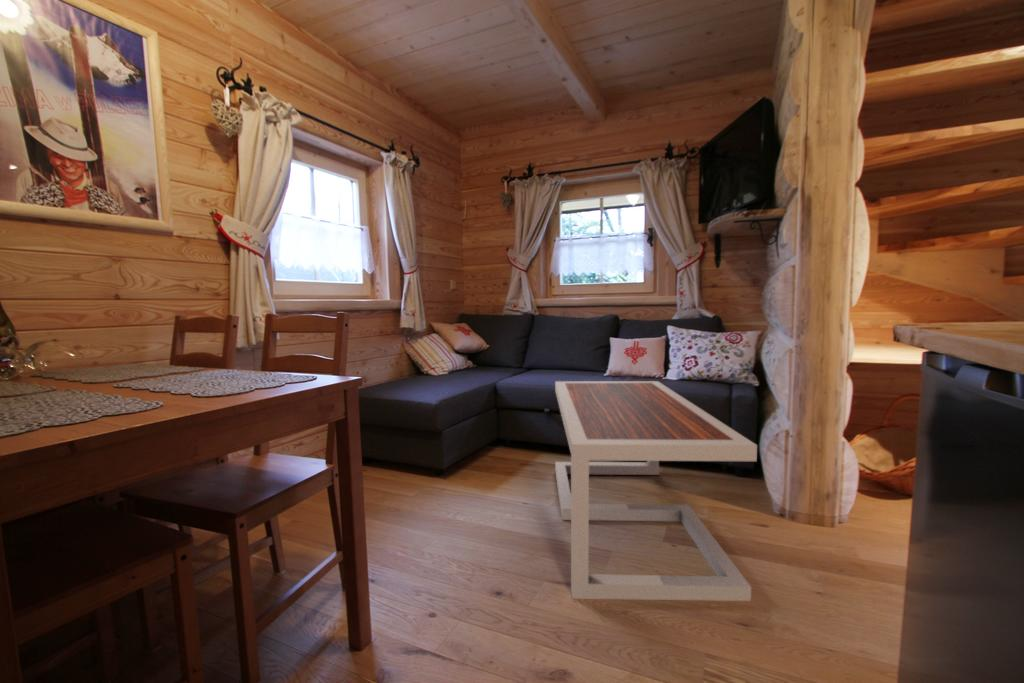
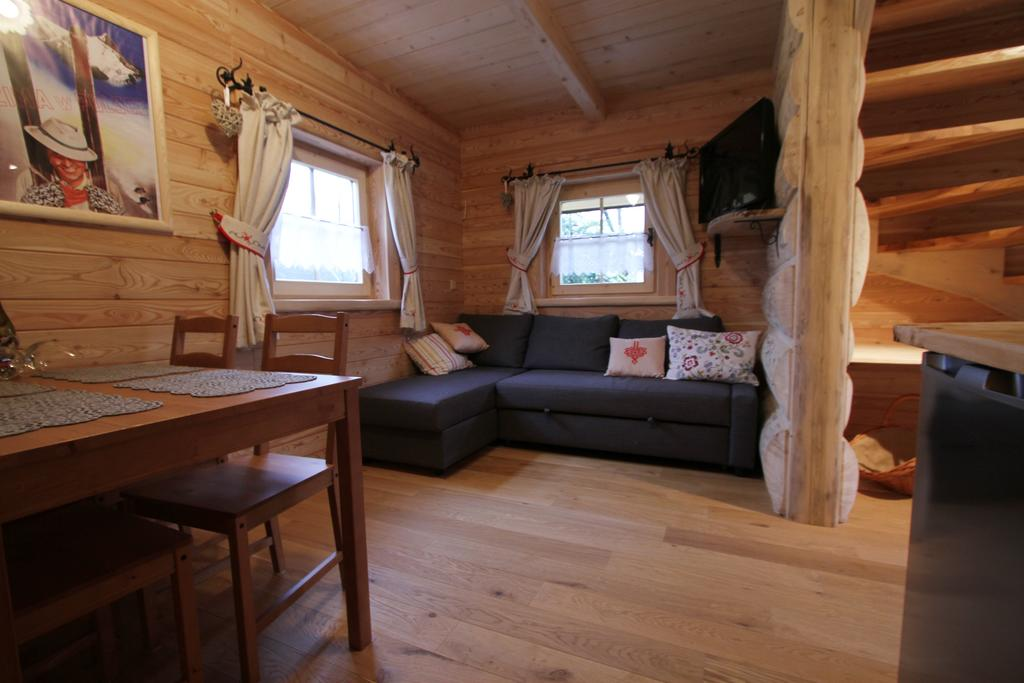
- coffee table [554,380,758,602]
